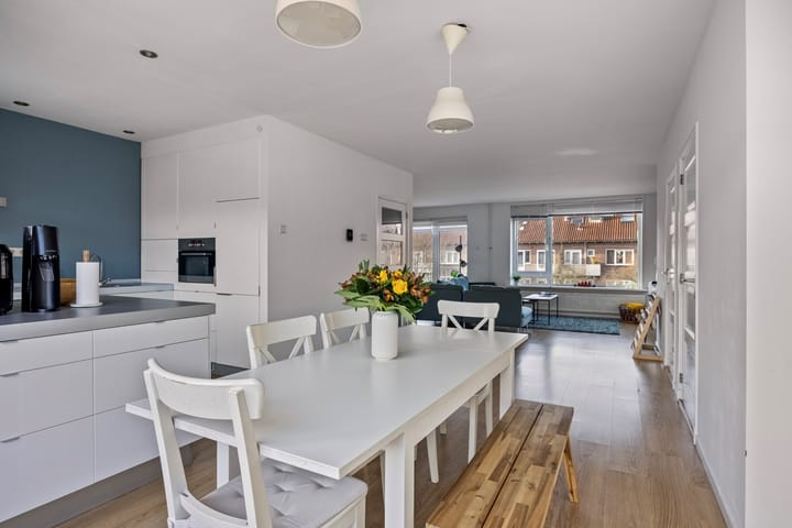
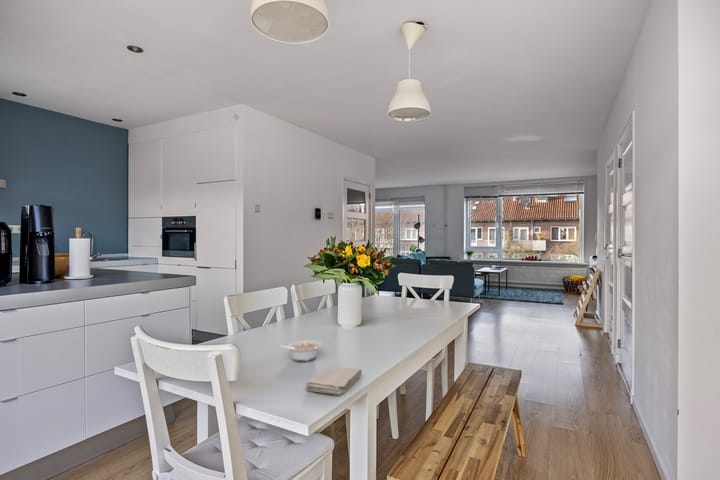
+ legume [279,339,323,362]
+ washcloth [305,365,363,396]
